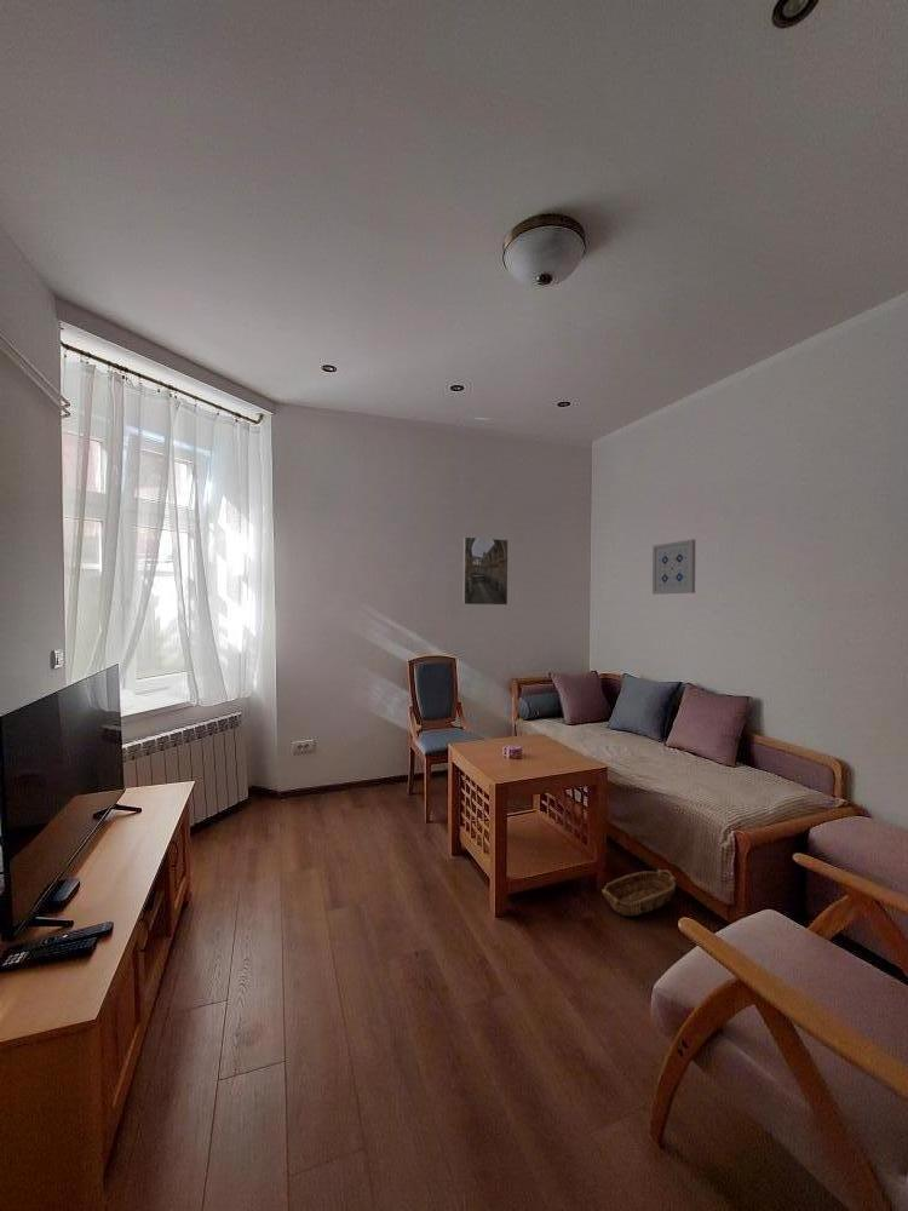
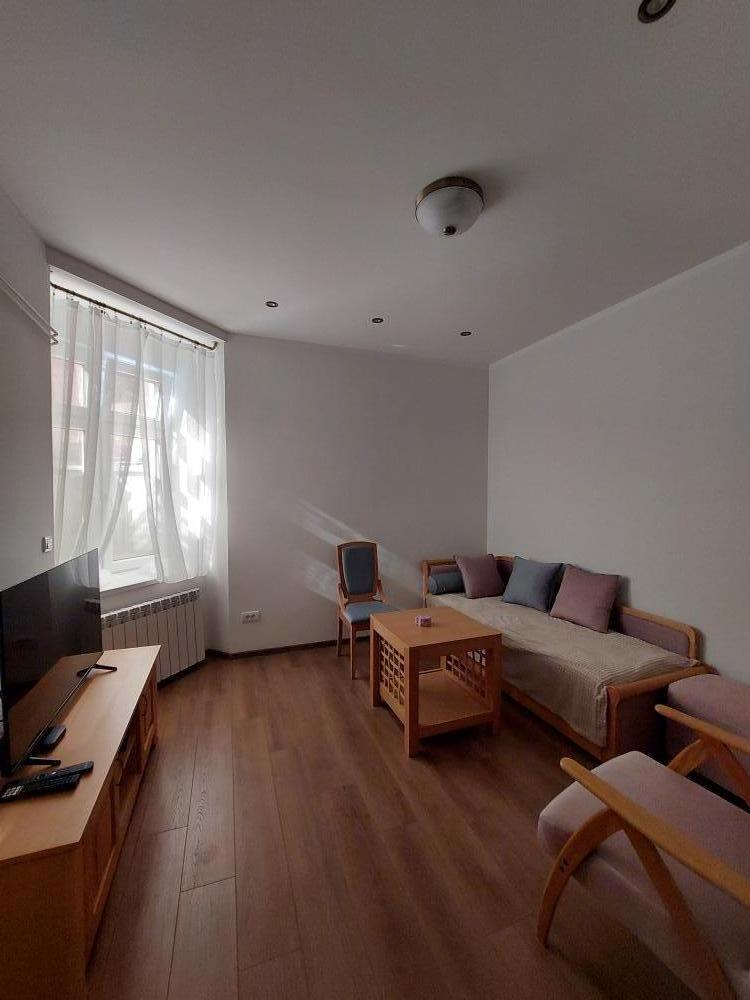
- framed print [461,535,510,607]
- basket [600,868,678,917]
- wall art [651,538,696,596]
